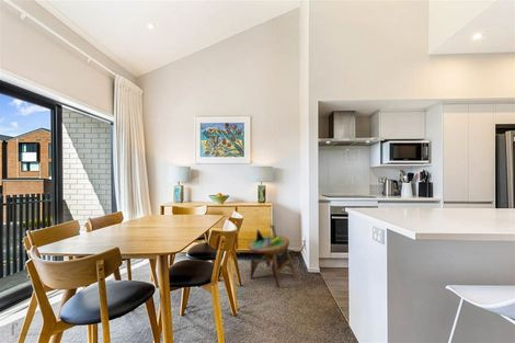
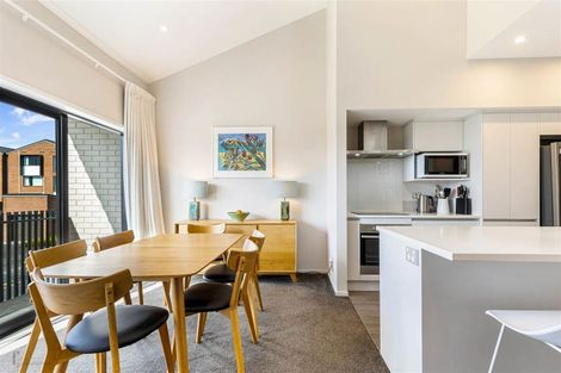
- side table [247,224,297,288]
